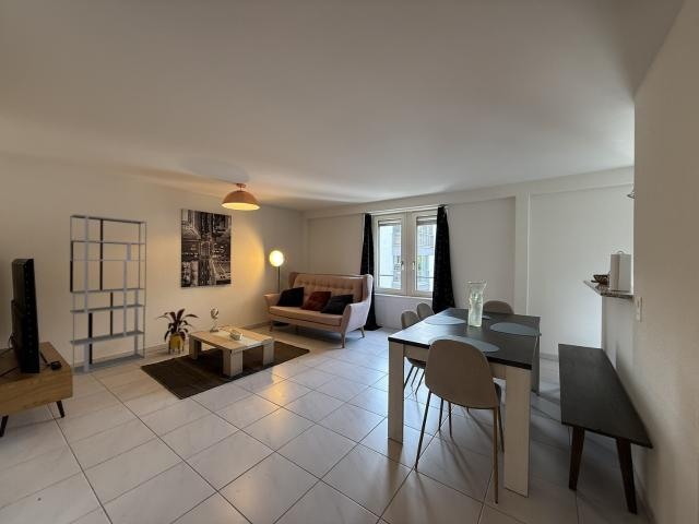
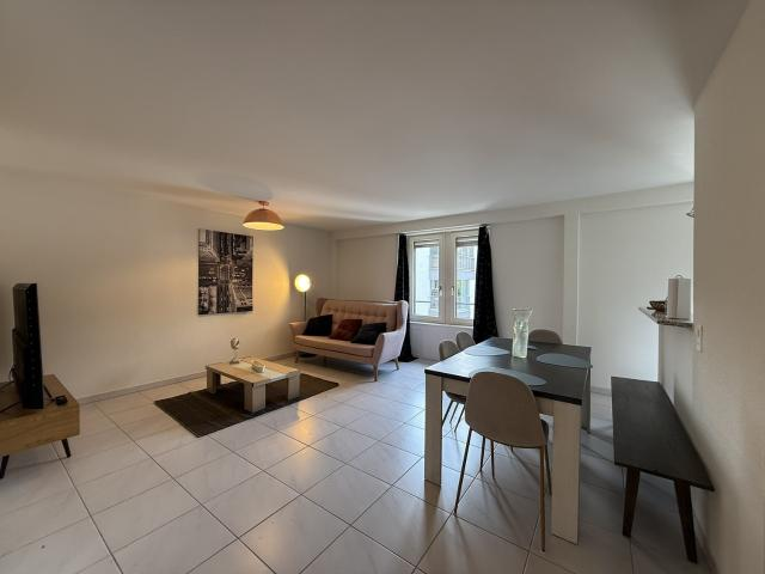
- shelving unit [68,213,147,377]
- house plant [155,308,199,356]
